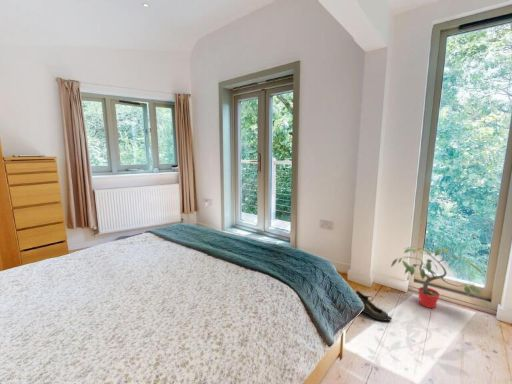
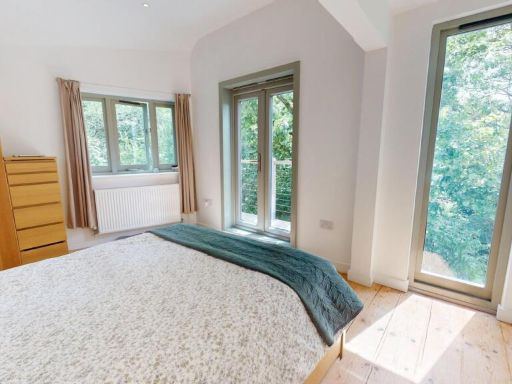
- shoe [354,289,393,322]
- potted plant [390,244,486,309]
